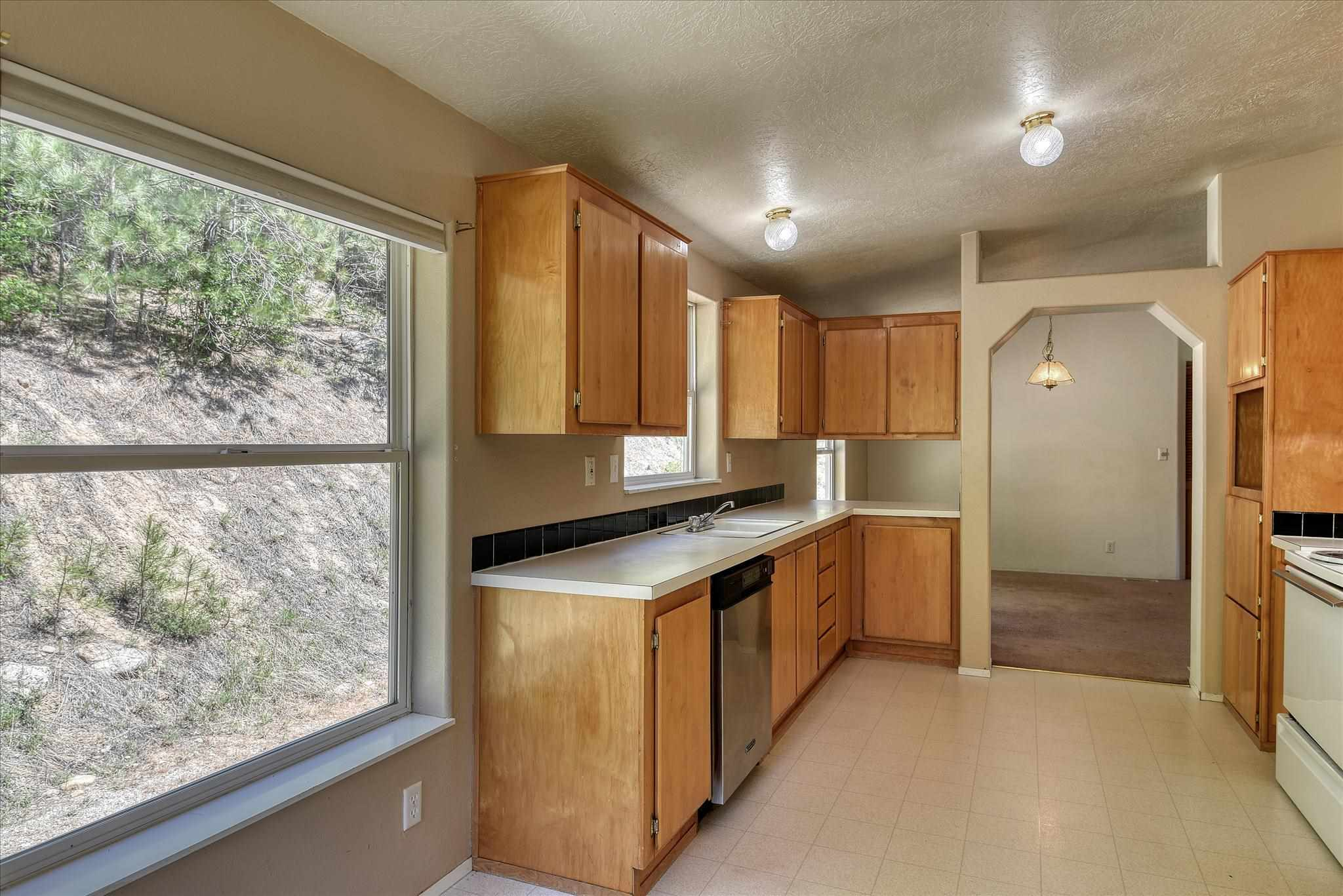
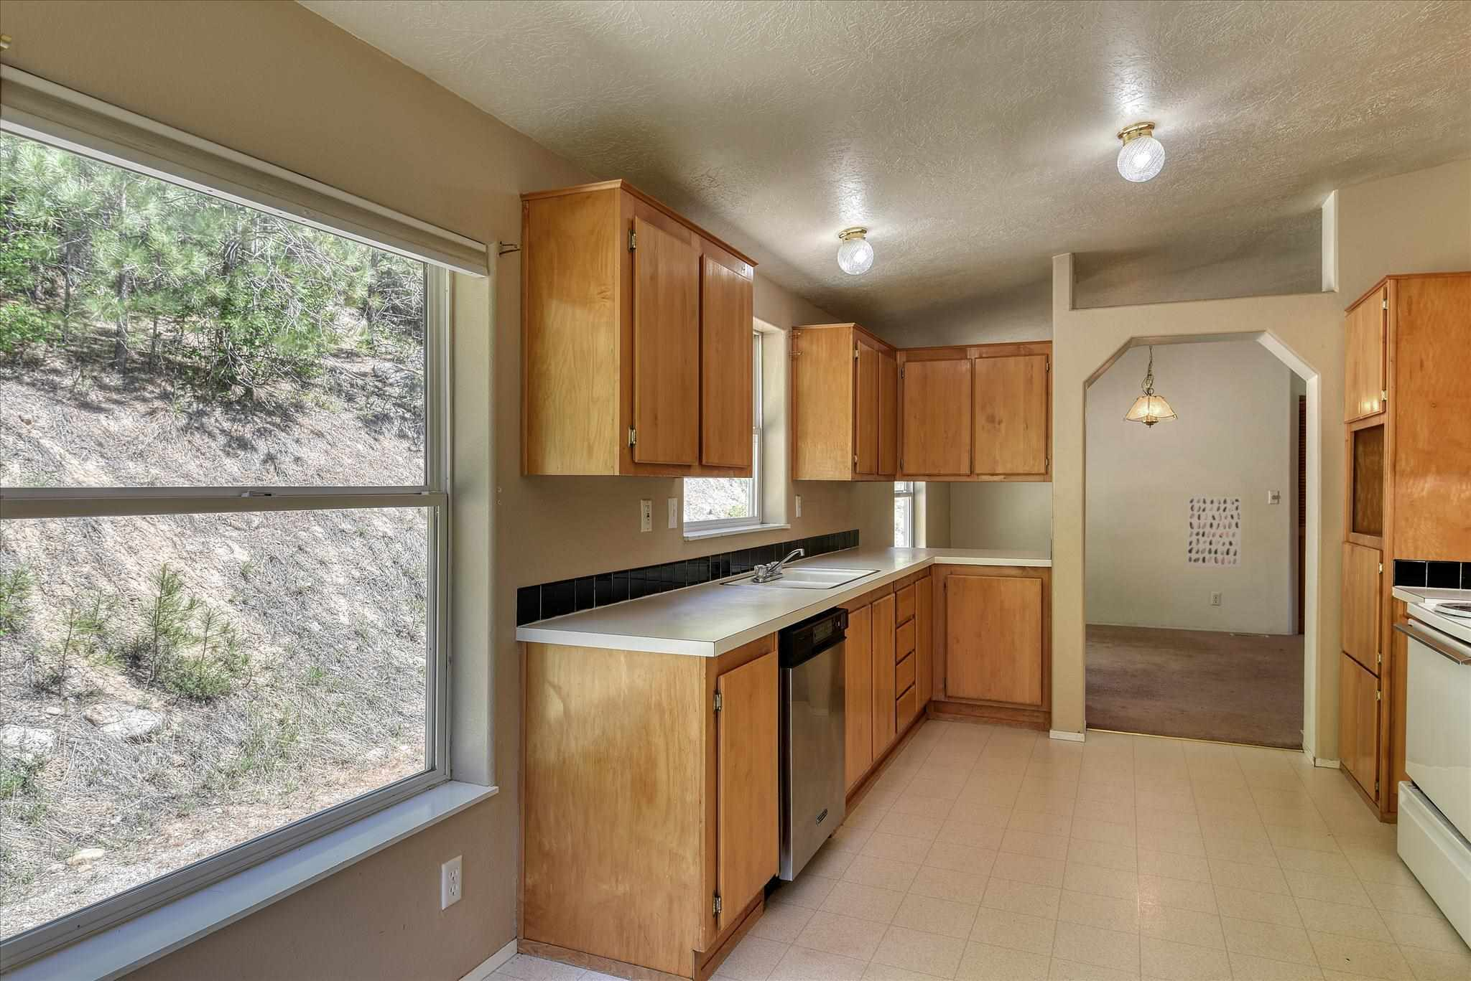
+ wall art [1186,495,1242,569]
